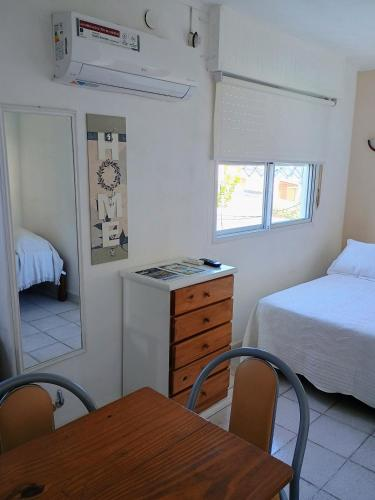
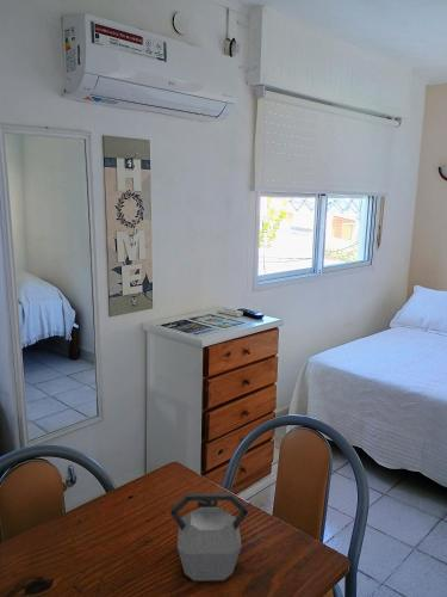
+ kettle [169,492,250,581]
